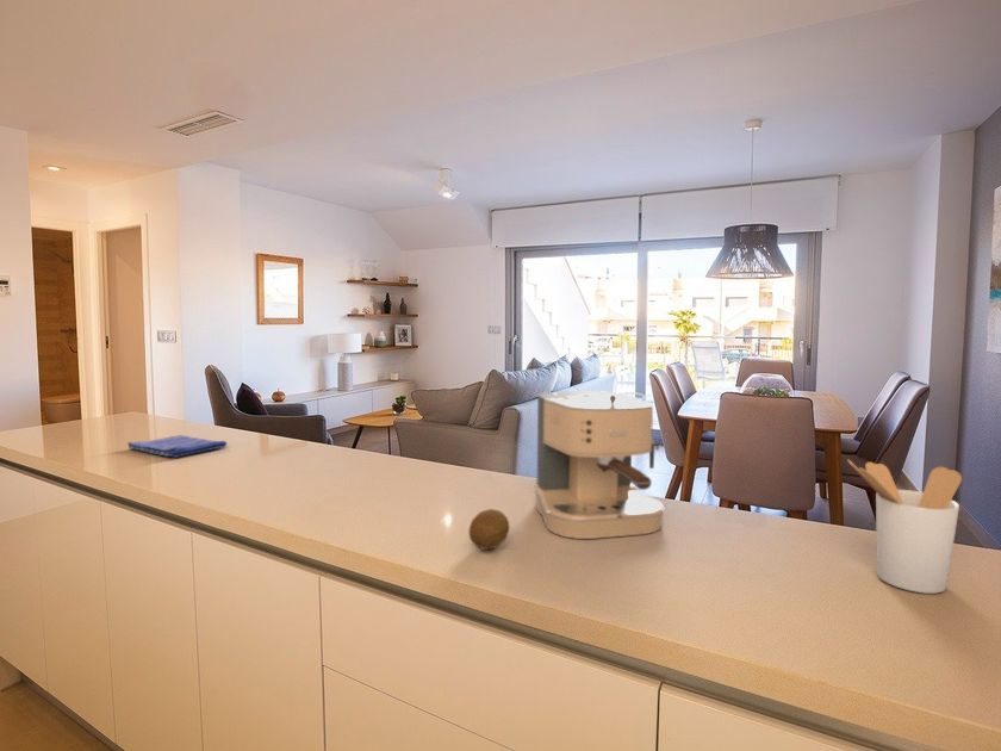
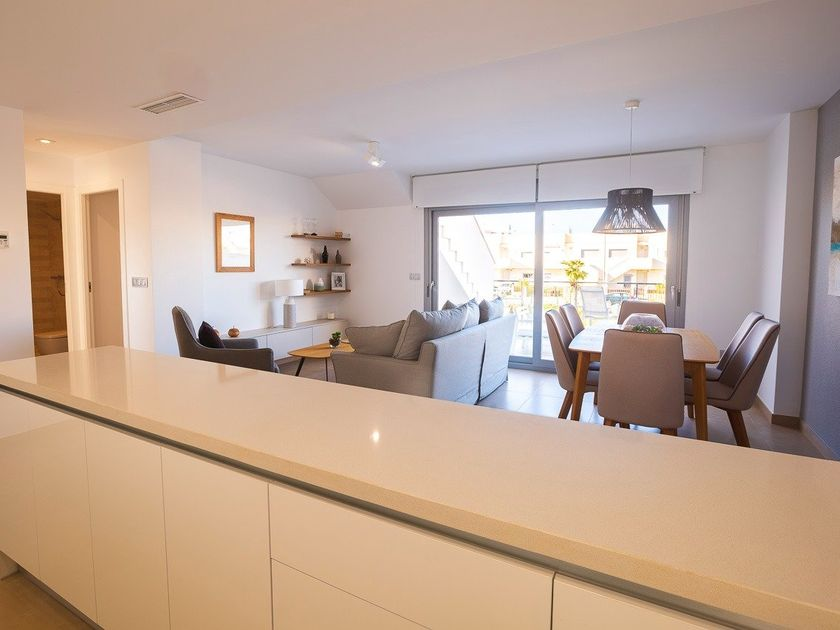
- coffee maker [534,390,666,540]
- dish towel [126,434,228,459]
- utensil holder [846,458,963,595]
- fruit [467,508,510,551]
